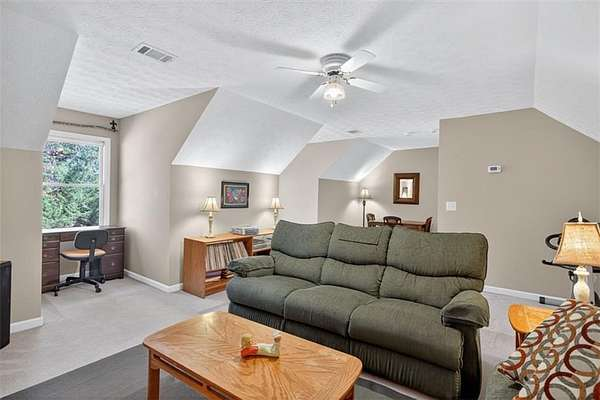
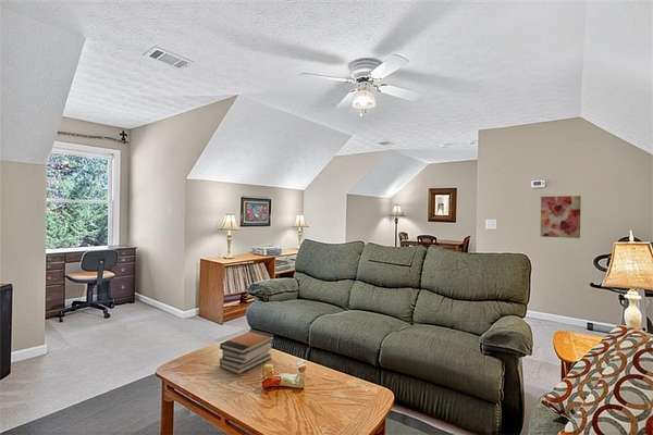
+ wall art [539,195,582,239]
+ book stack [219,328,275,375]
